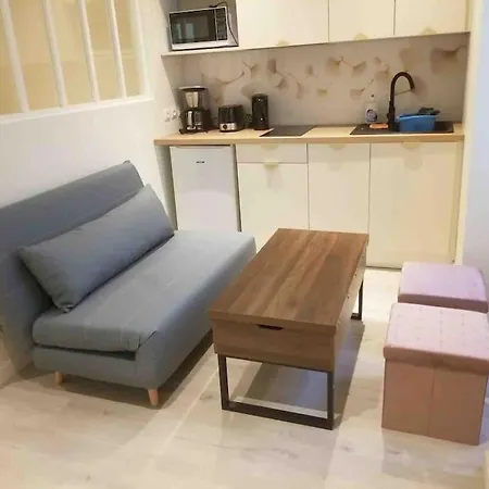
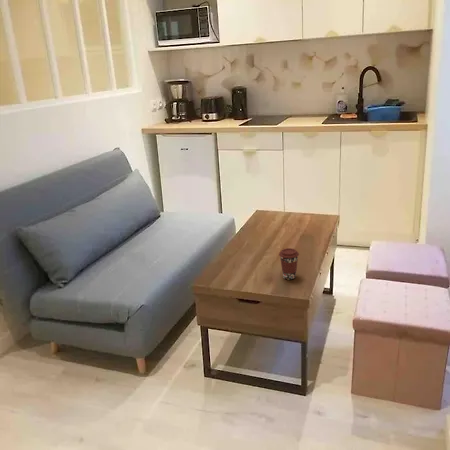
+ coffee cup [278,247,300,281]
